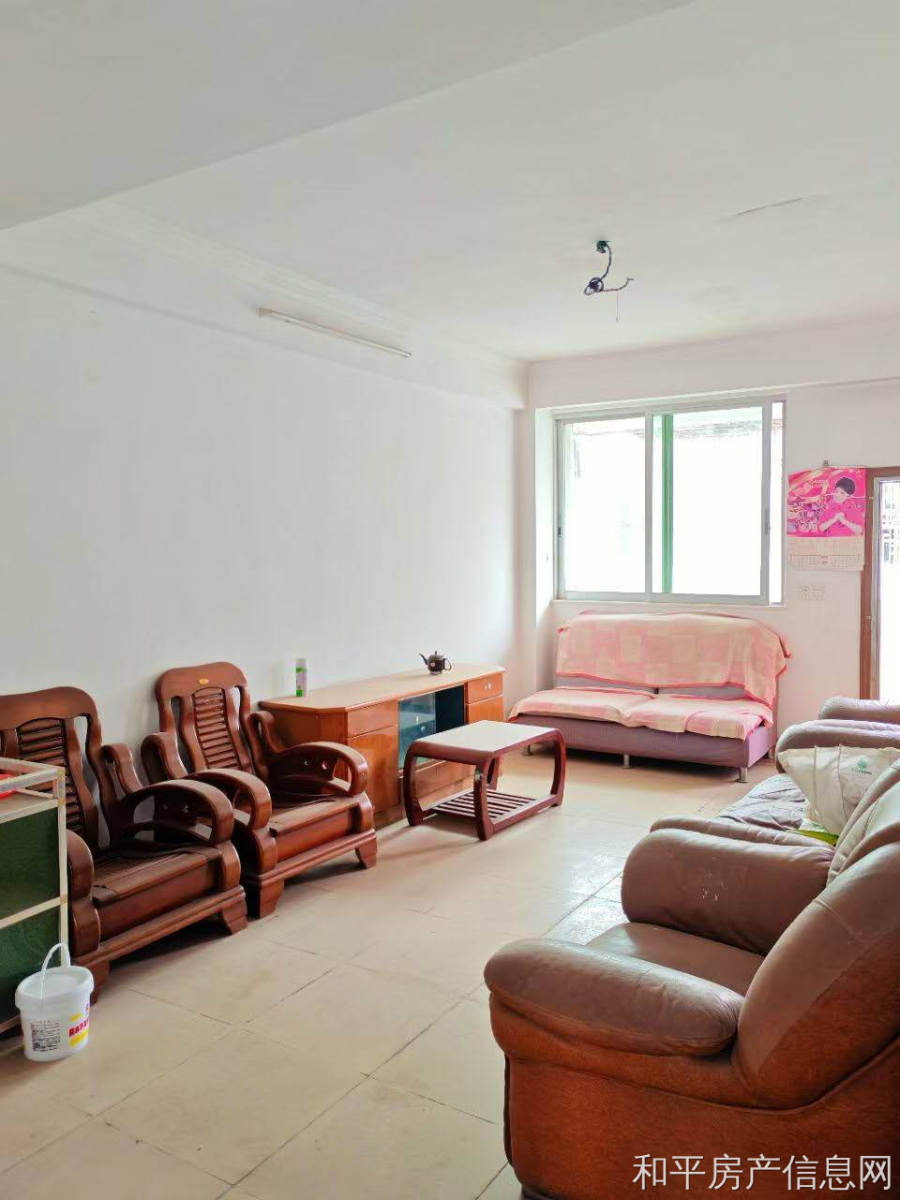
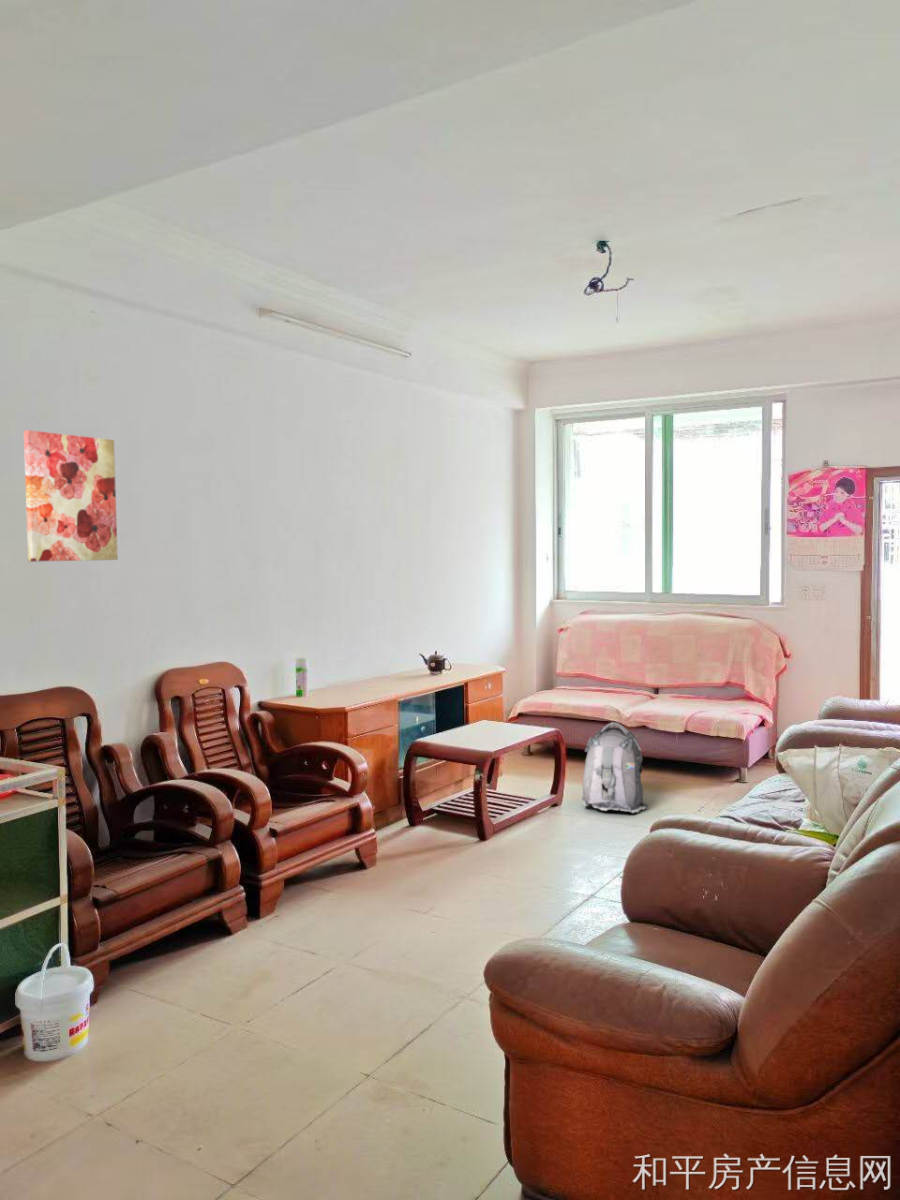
+ wall art [23,429,119,563]
+ backpack [581,721,650,815]
